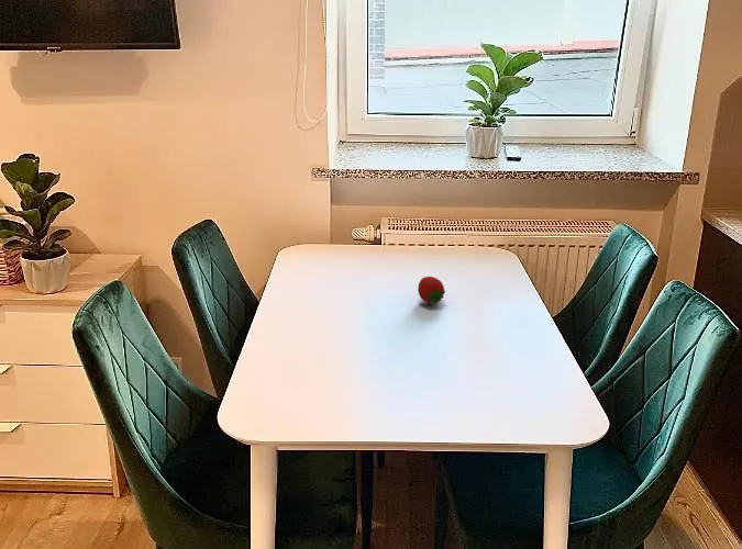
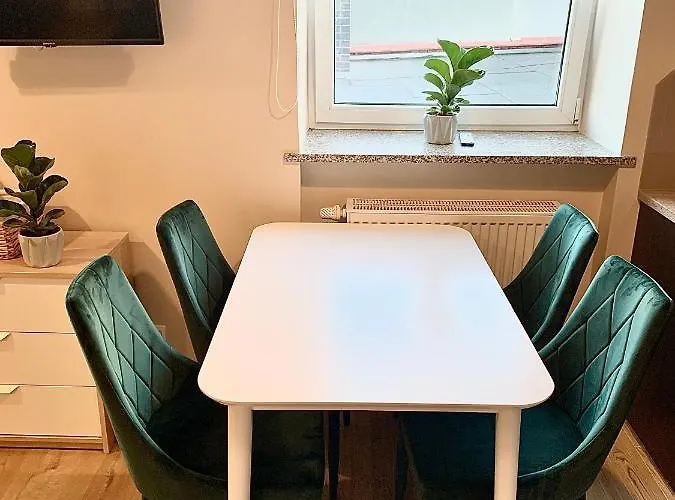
- fruit [417,276,446,307]
